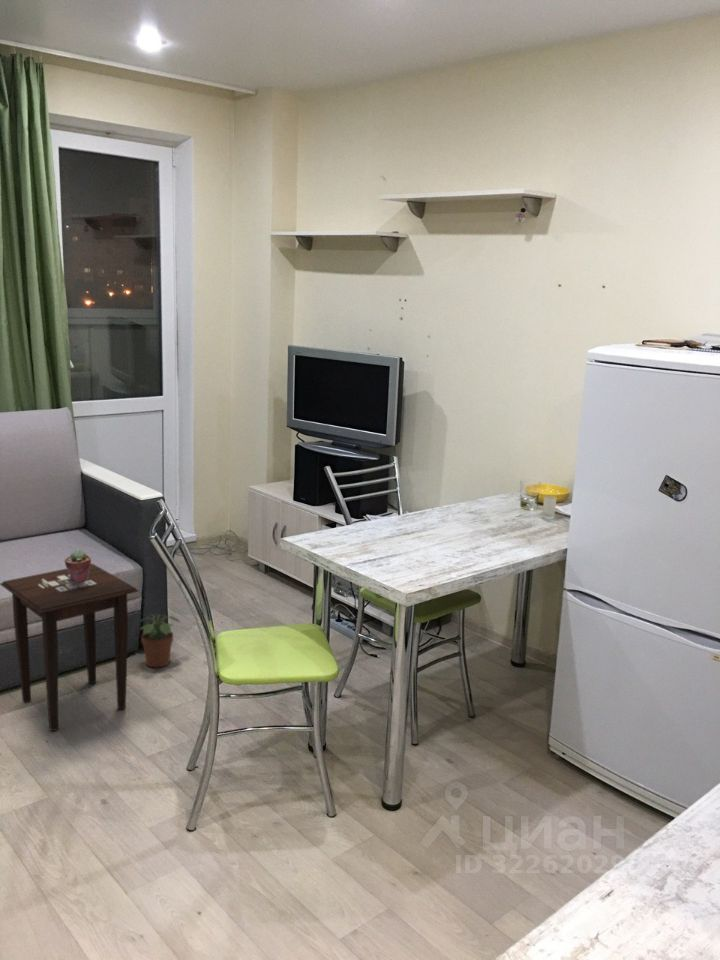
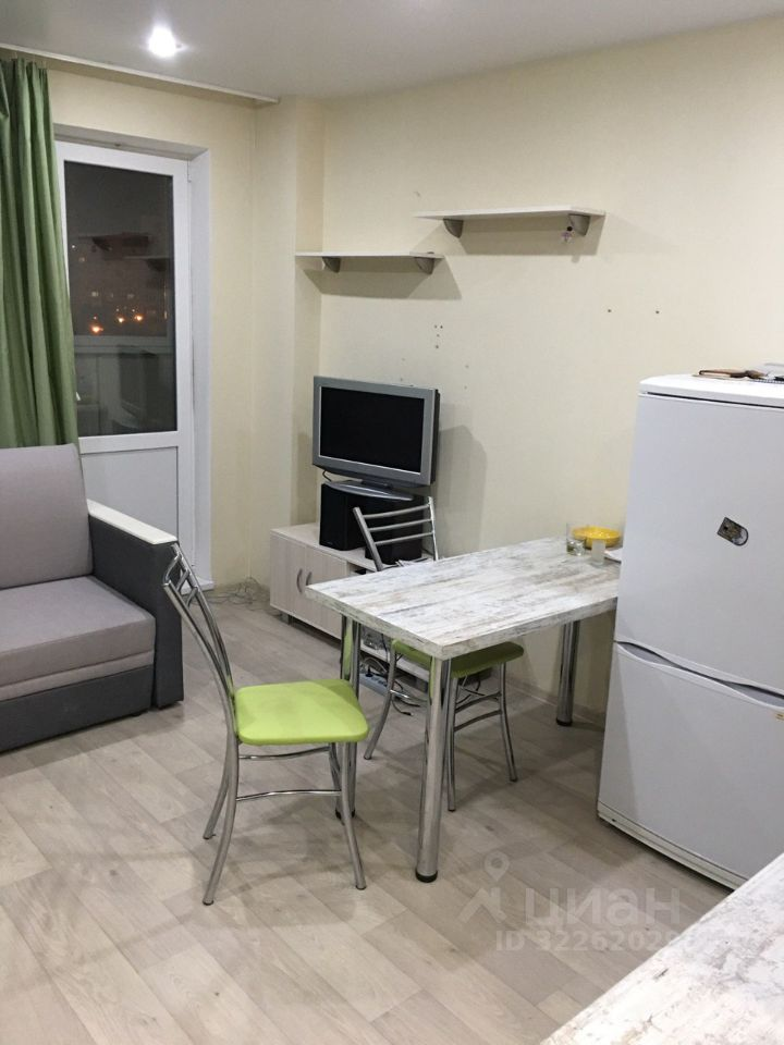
- side table [0,562,140,732]
- potted succulent [64,548,92,583]
- potted plant [139,613,181,669]
